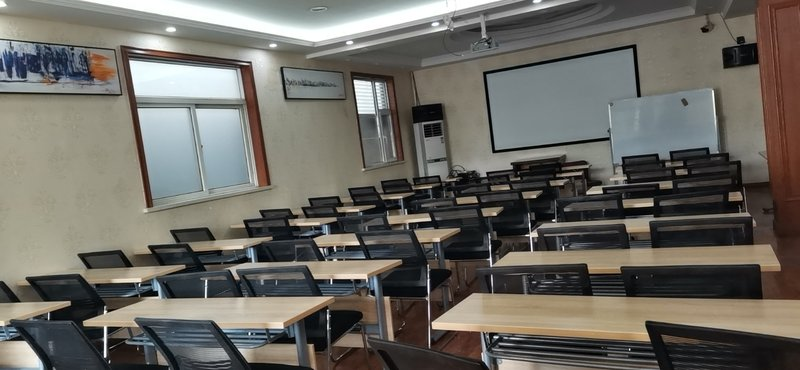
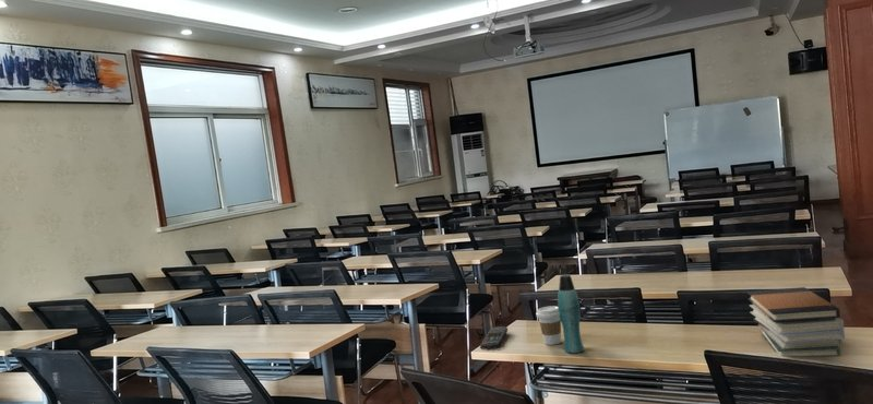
+ bottle [557,274,585,354]
+ coffee cup [535,305,562,346]
+ book stack [746,286,846,357]
+ remote control [479,325,509,350]
